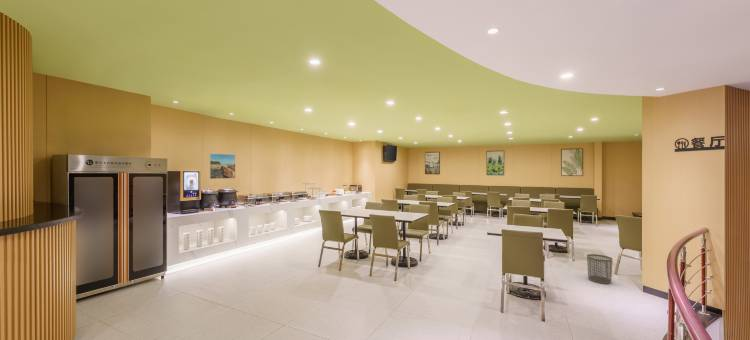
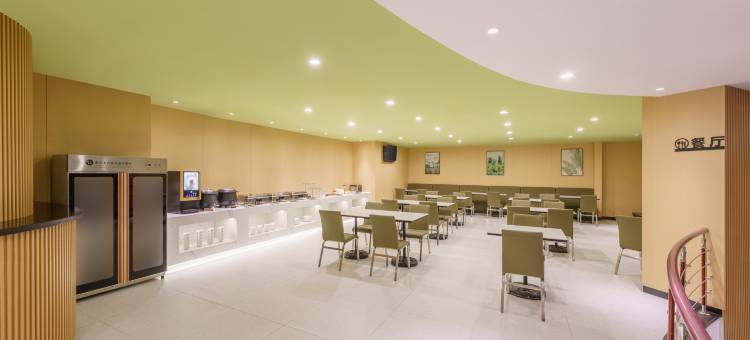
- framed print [209,153,236,180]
- waste bin [586,253,613,285]
